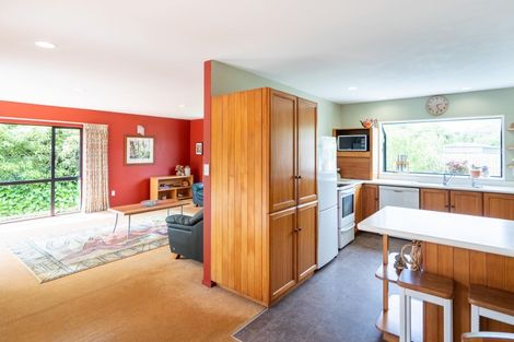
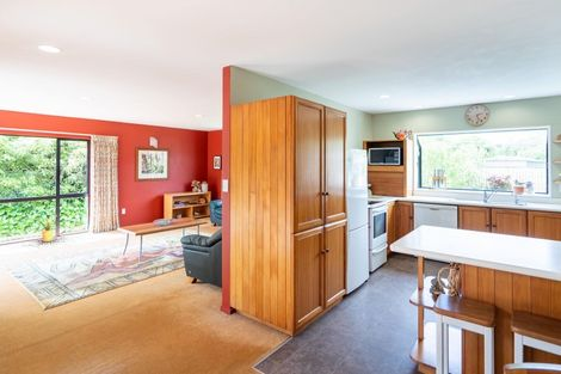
+ house plant [36,213,57,243]
